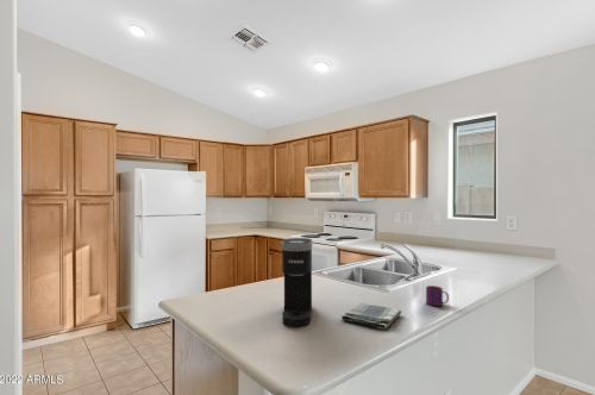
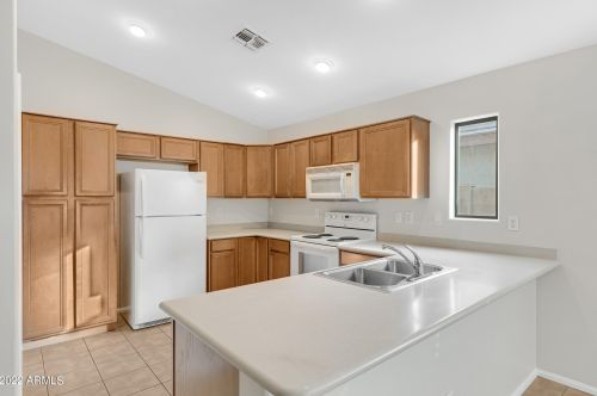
- dish towel [340,302,402,330]
- mug [425,284,450,307]
- coffee maker [280,237,313,328]
